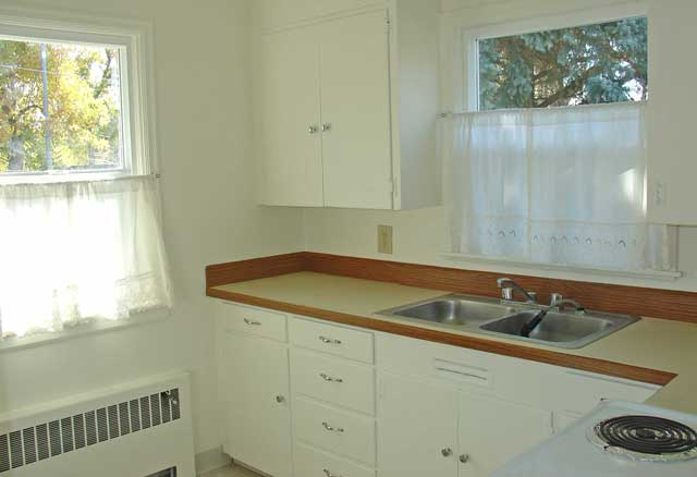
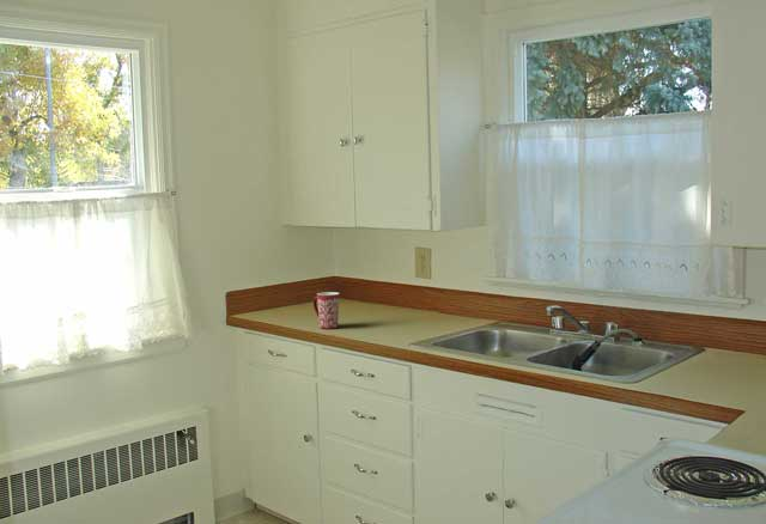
+ mug [312,291,341,329]
